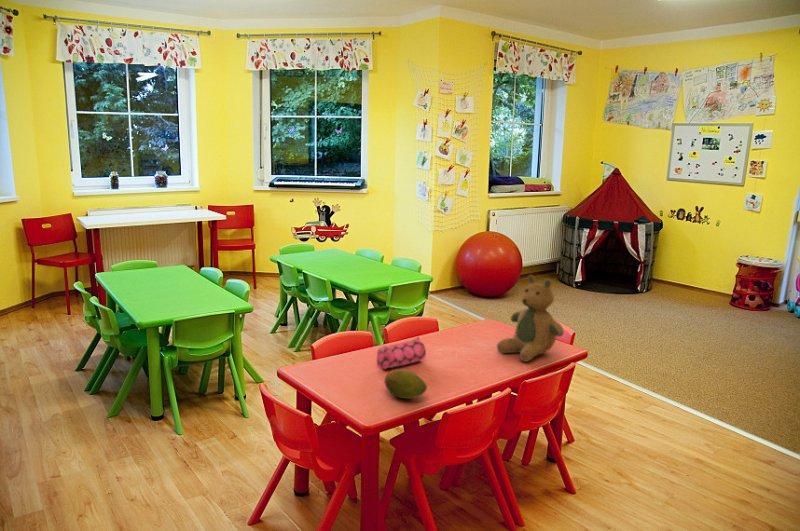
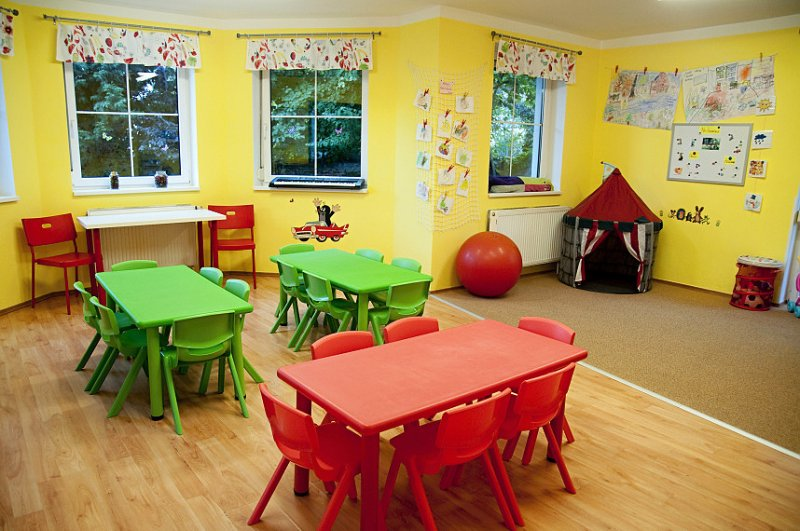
- teddy bear [496,274,565,363]
- fruit [383,368,428,400]
- pencil case [376,336,427,370]
